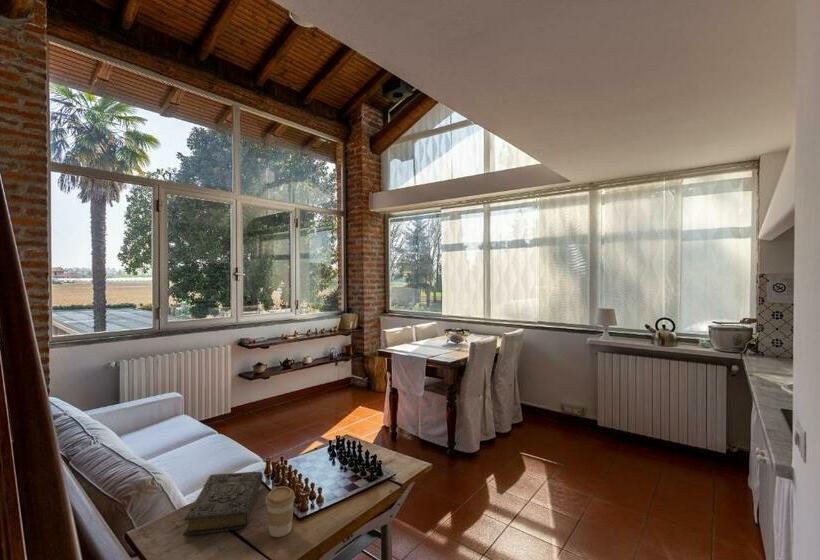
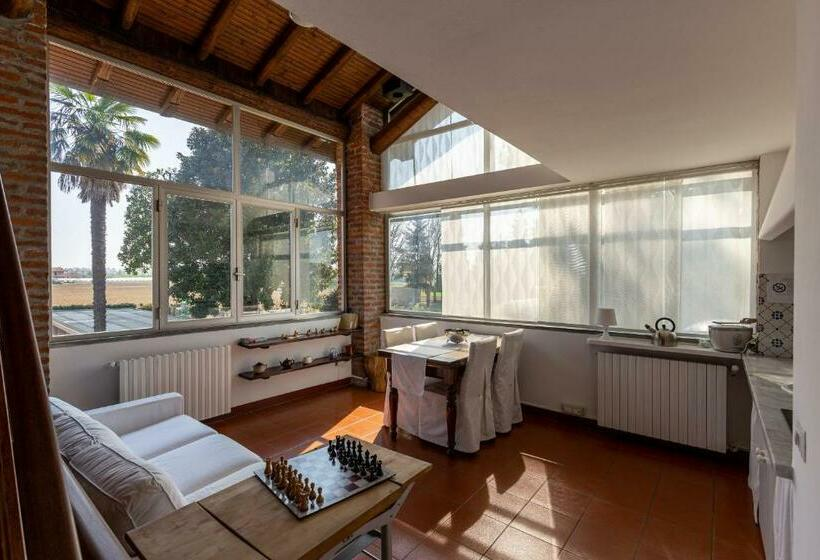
- book [182,471,264,537]
- coffee cup [265,485,296,538]
